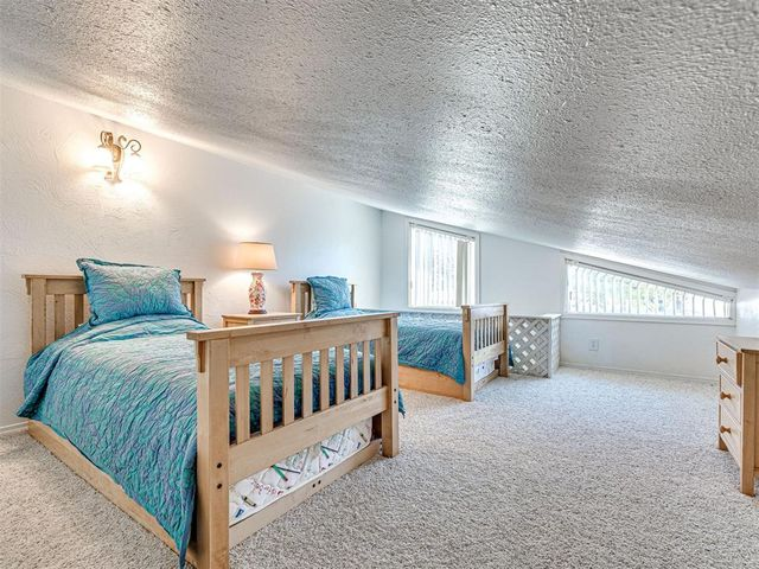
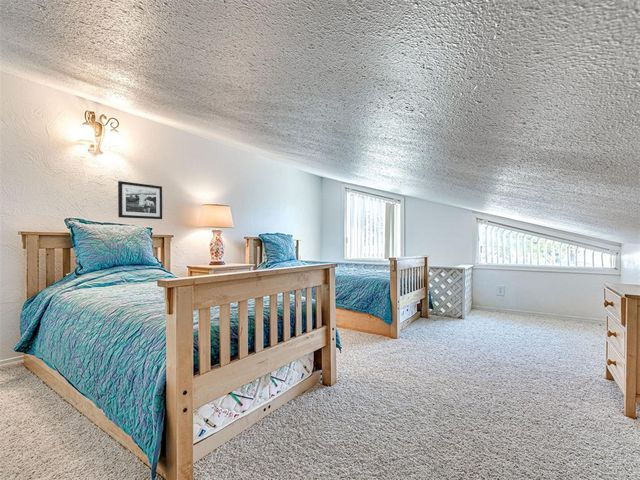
+ picture frame [117,180,163,220]
